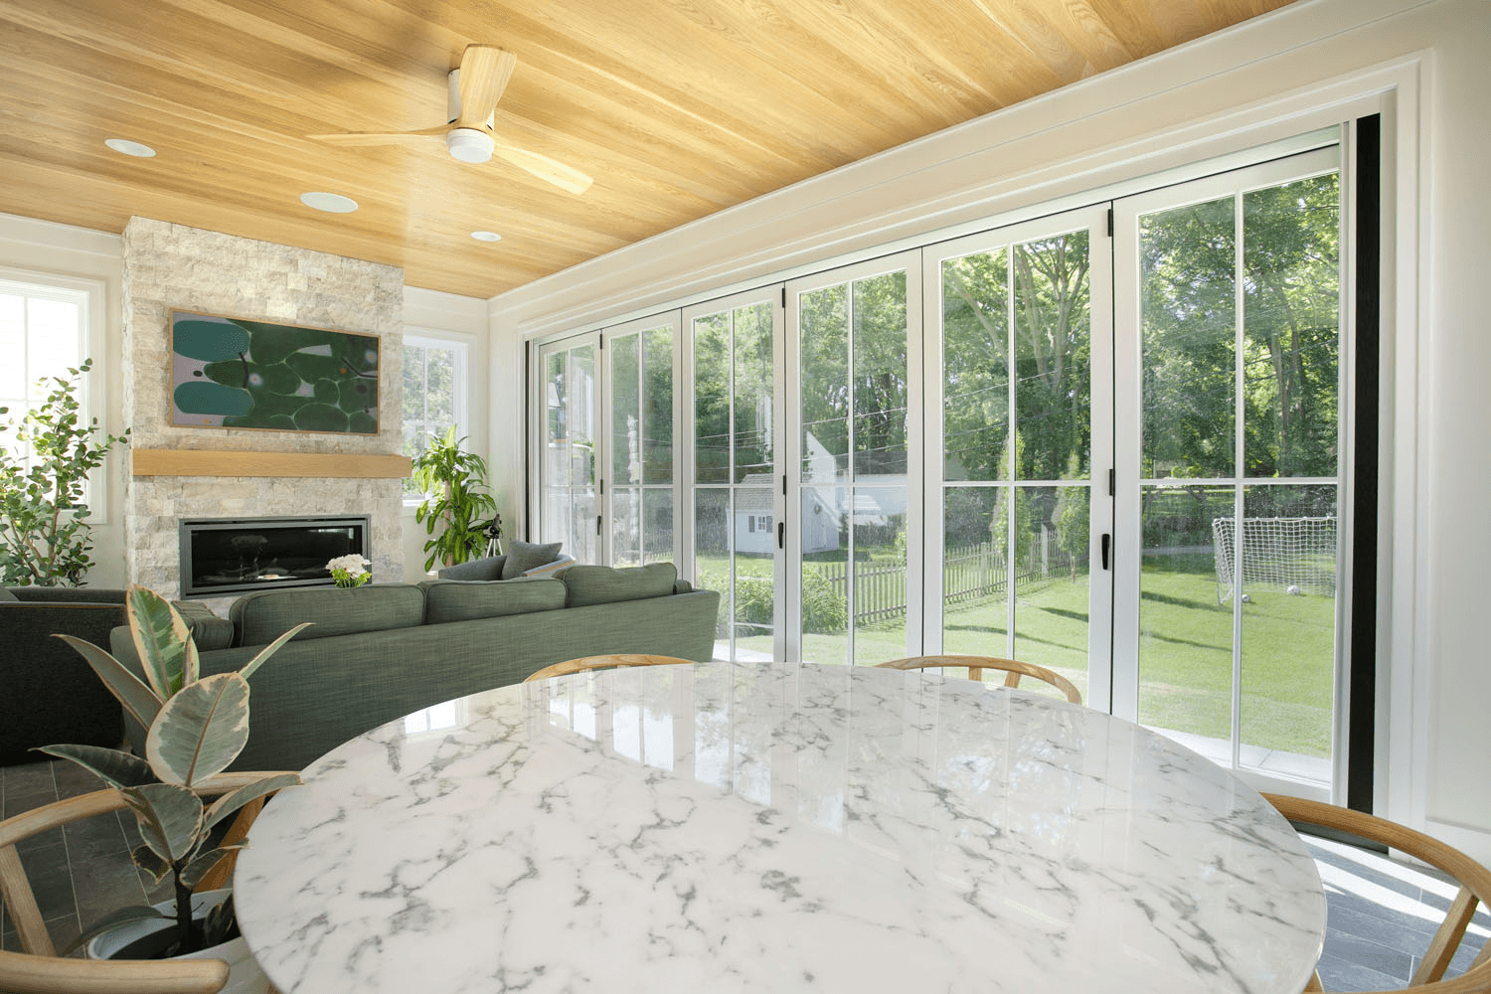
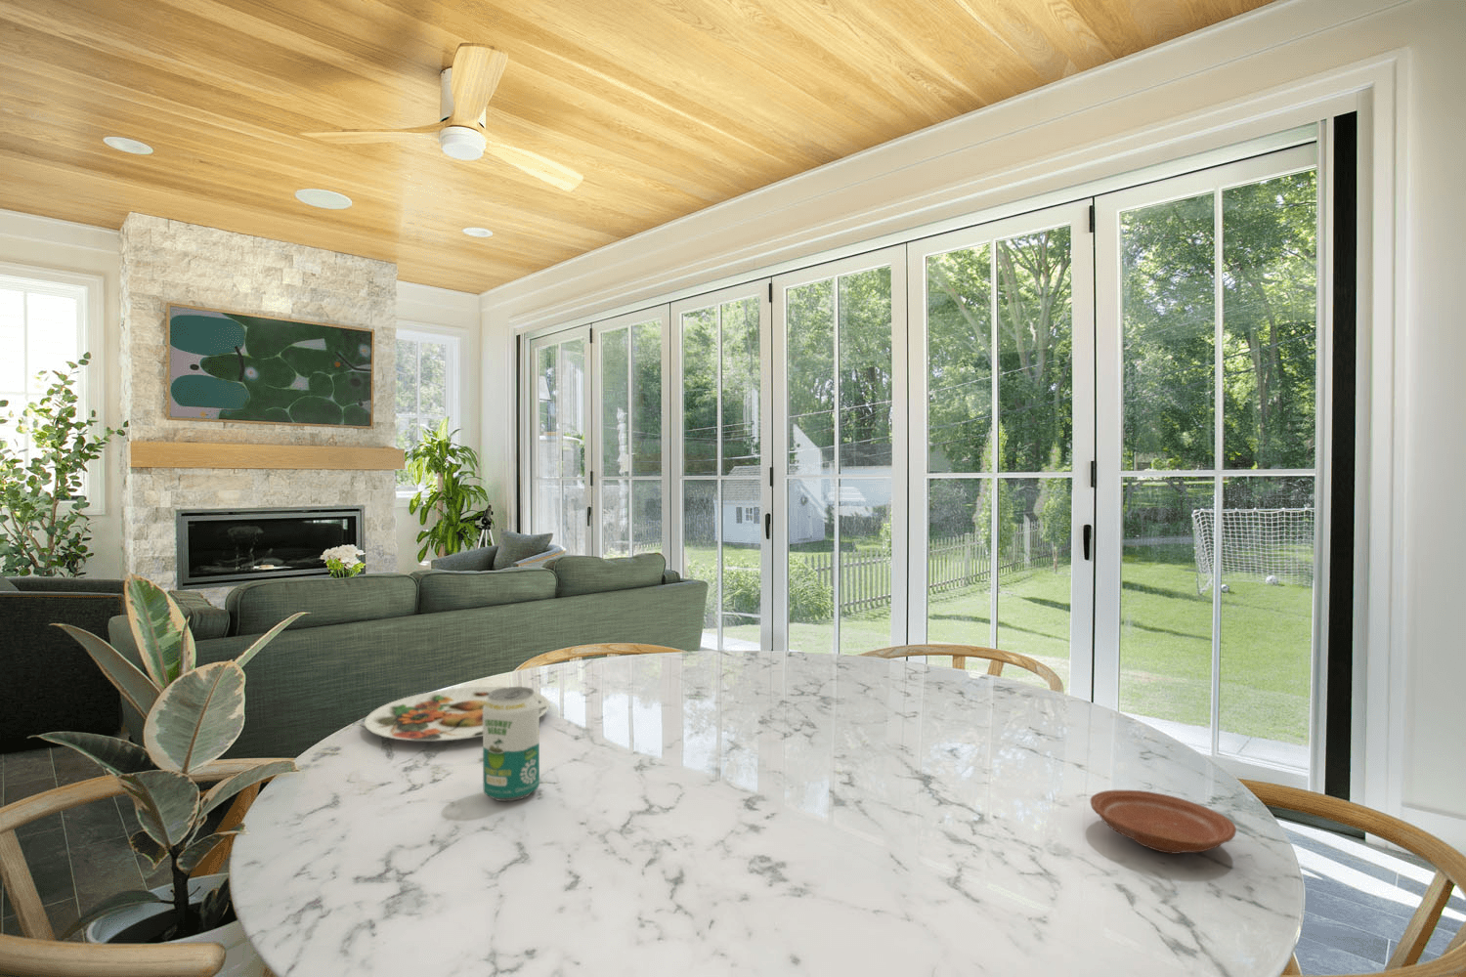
+ plate [363,686,551,743]
+ beverage can [482,686,540,803]
+ plate [1090,789,1237,855]
